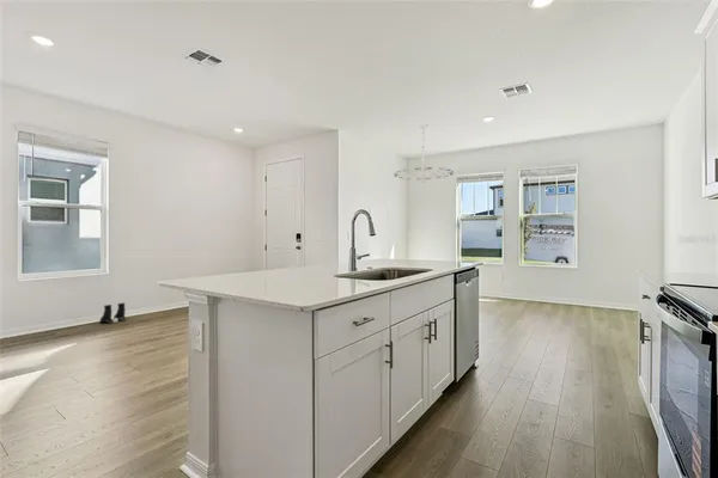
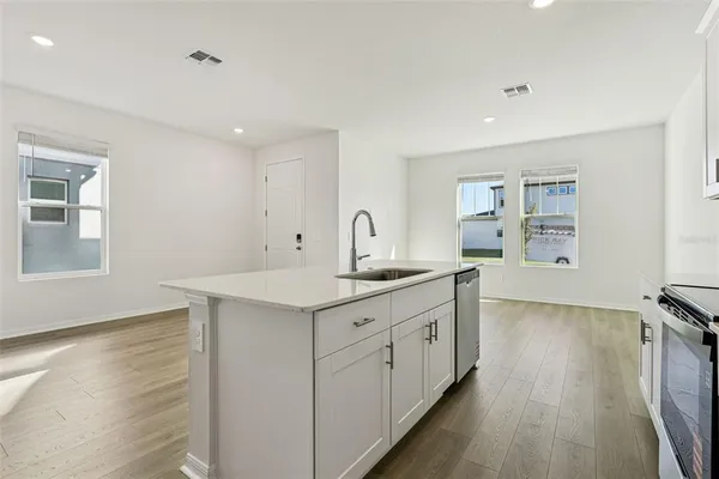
- boots [98,301,126,324]
- chandelier [393,123,455,182]
